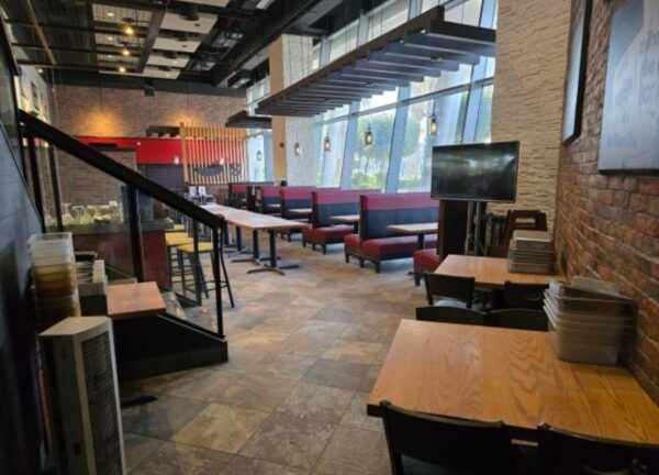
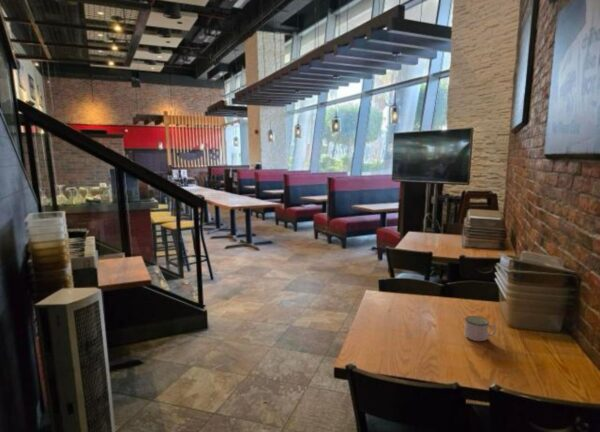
+ mug [464,315,497,342]
